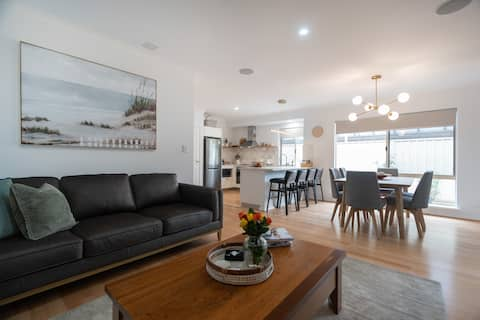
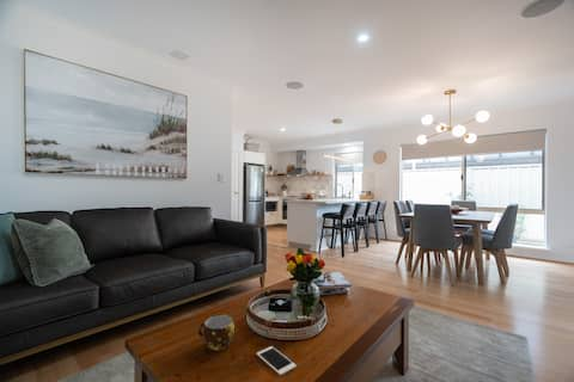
+ cup [196,314,236,352]
+ cell phone [256,345,298,376]
